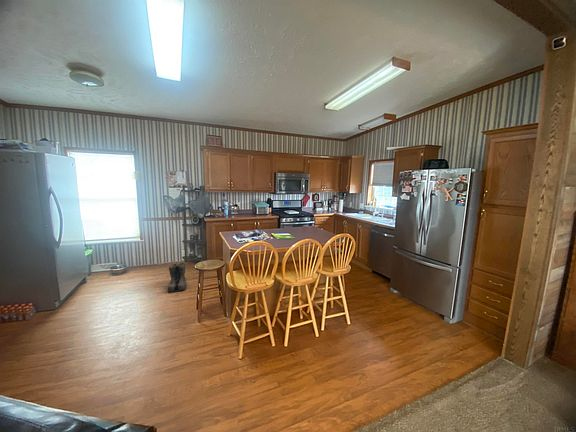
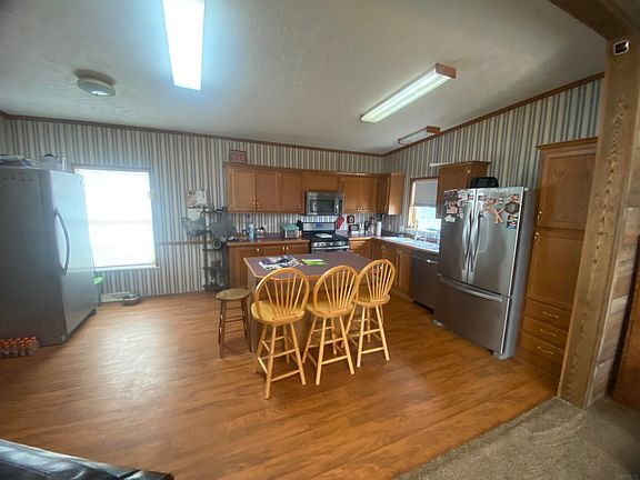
- boots [166,262,188,294]
